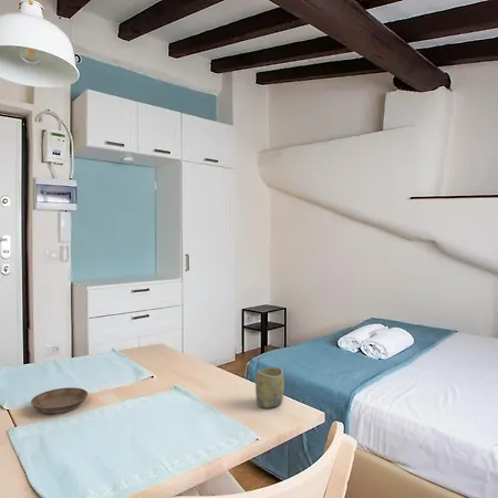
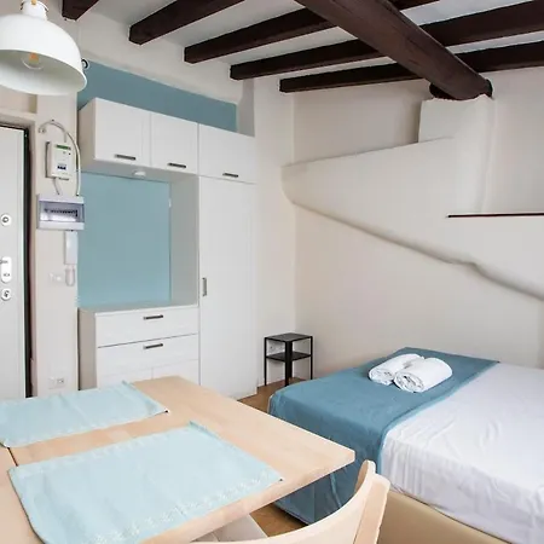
- saucer [30,386,89,415]
- cup [255,366,286,408]
